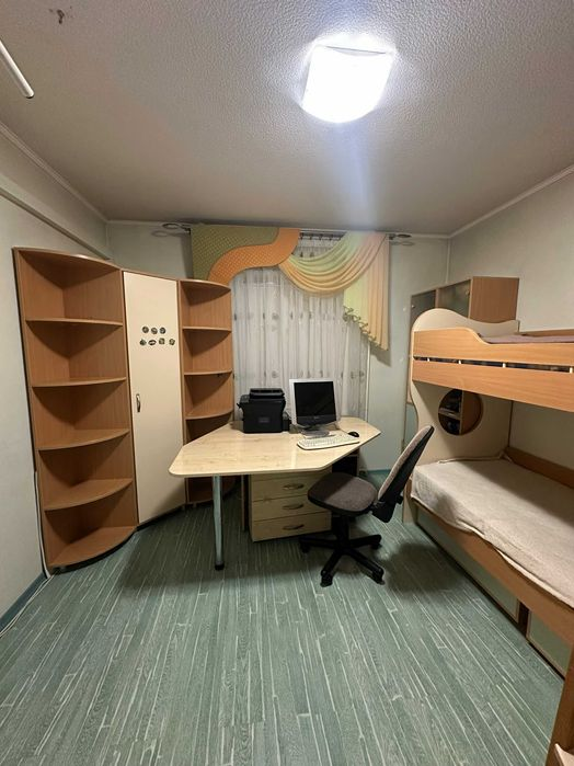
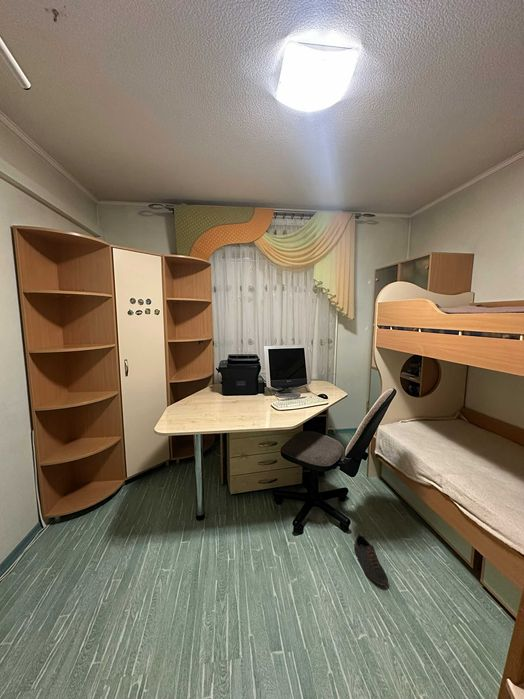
+ shoe [353,533,389,586]
